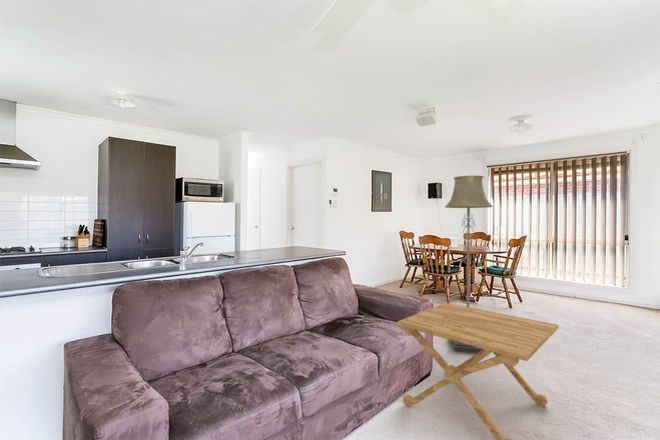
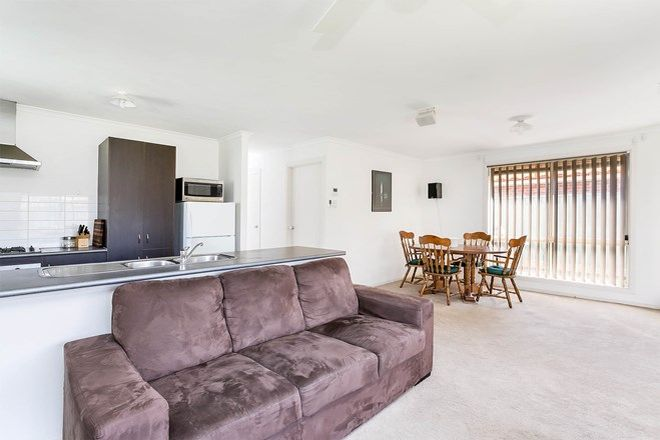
- floor lamp [444,174,493,354]
- side table [396,302,560,440]
